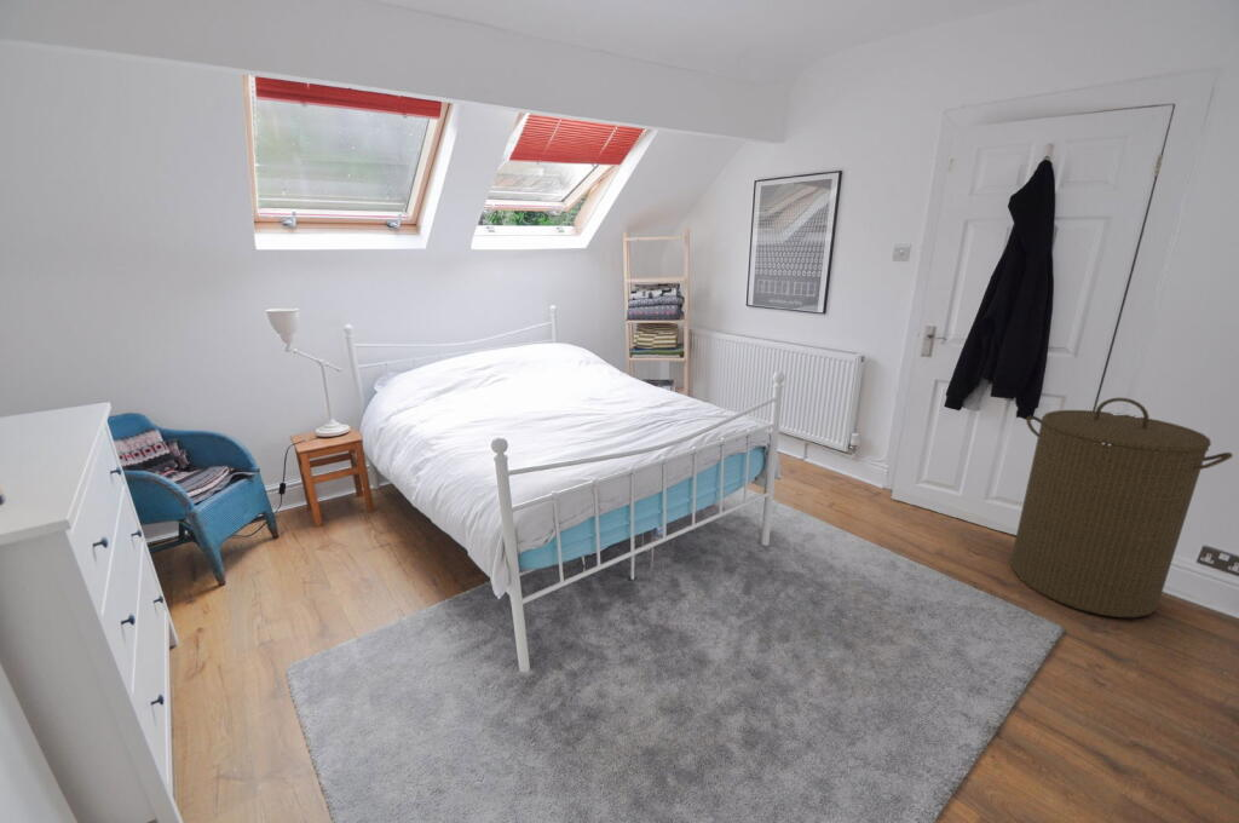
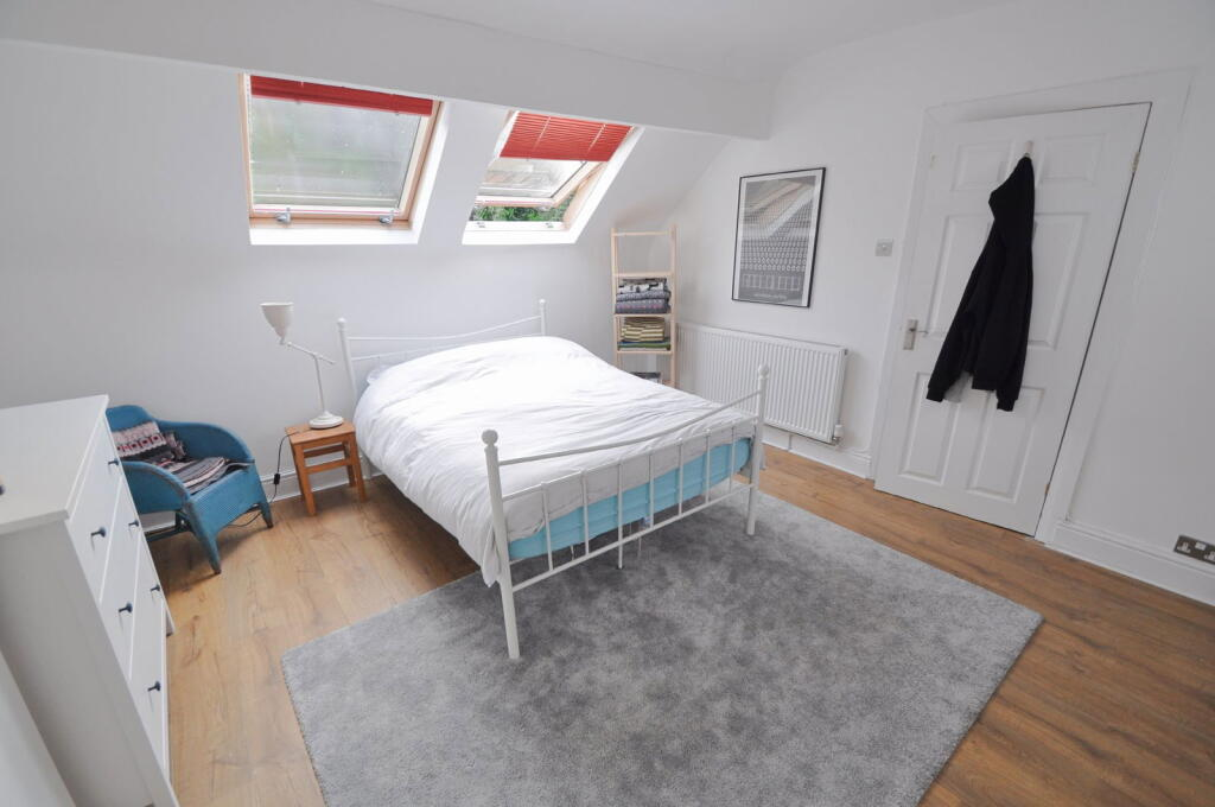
- laundry hamper [1009,397,1234,618]
